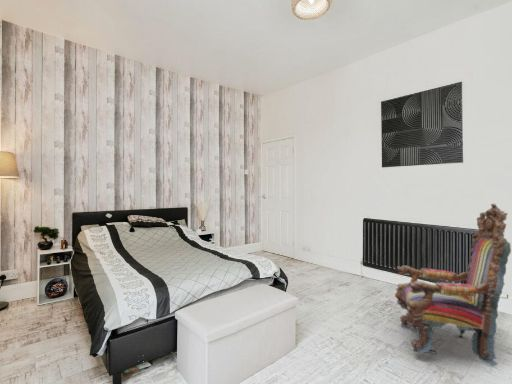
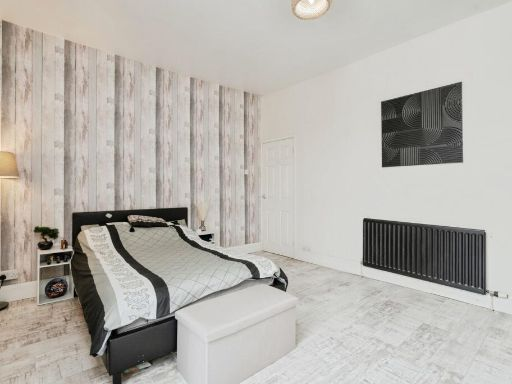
- armchair [394,202,512,367]
